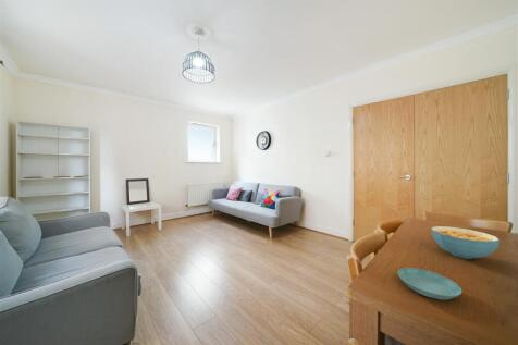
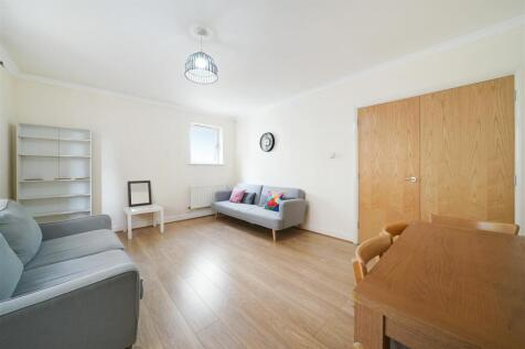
- cereal bowl [430,225,501,260]
- saucer [397,267,462,300]
